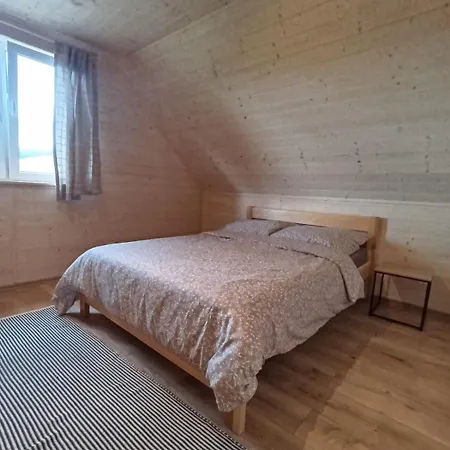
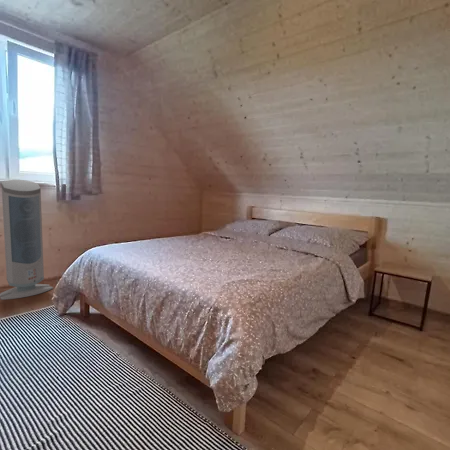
+ air purifier [0,179,54,301]
